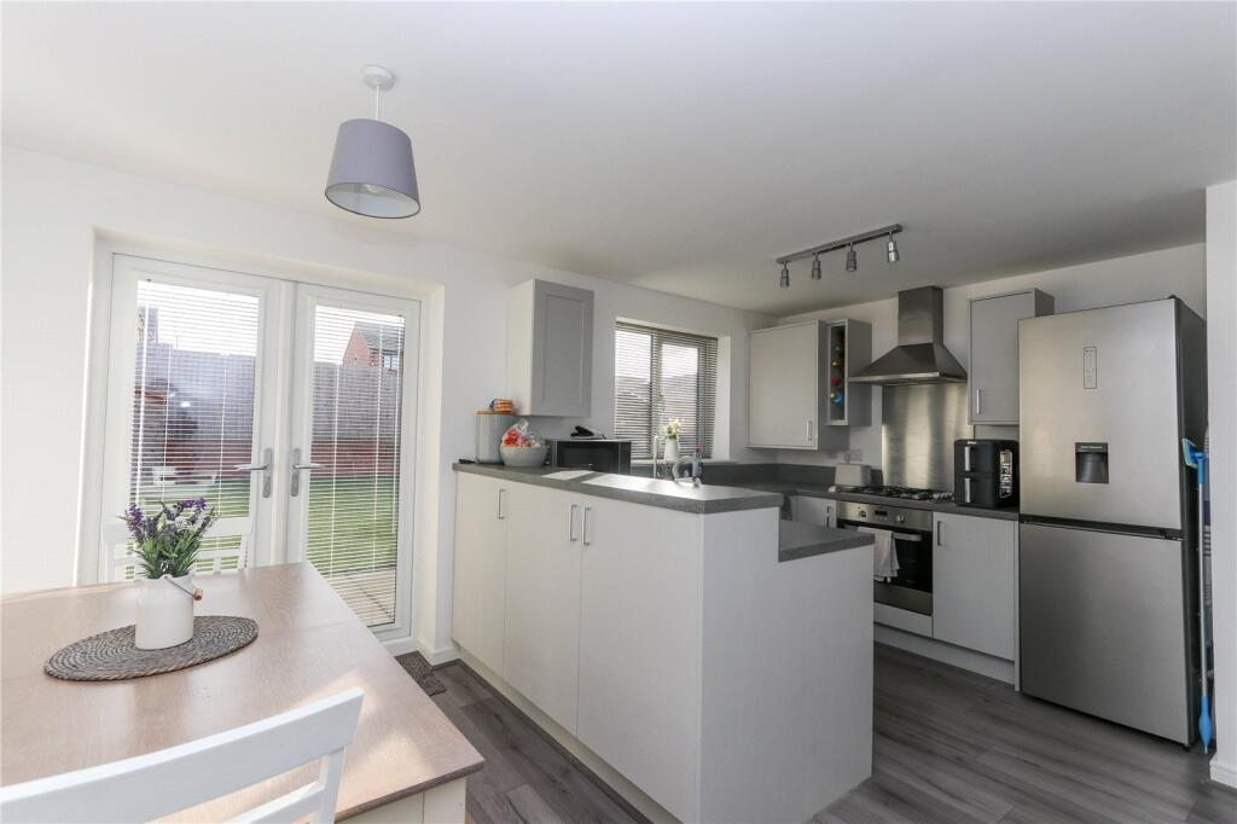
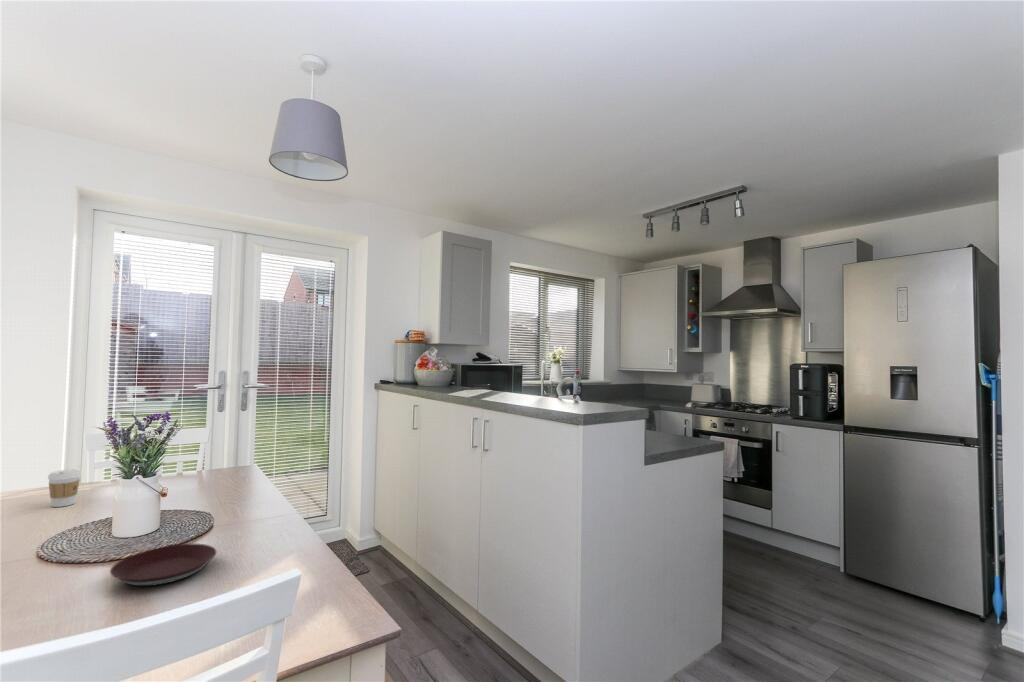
+ coffee cup [47,468,82,508]
+ plate [109,543,217,587]
